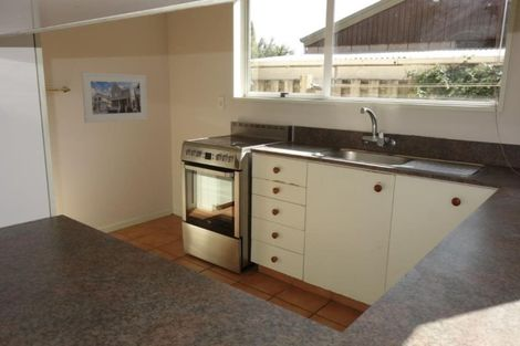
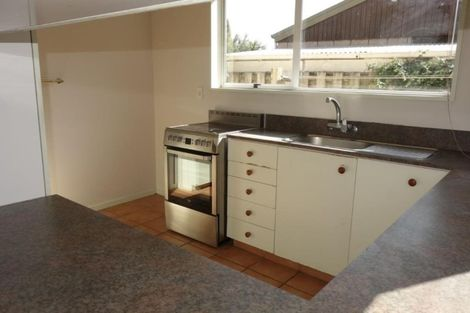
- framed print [80,72,148,124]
